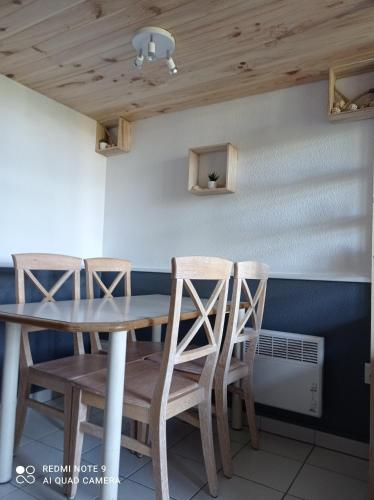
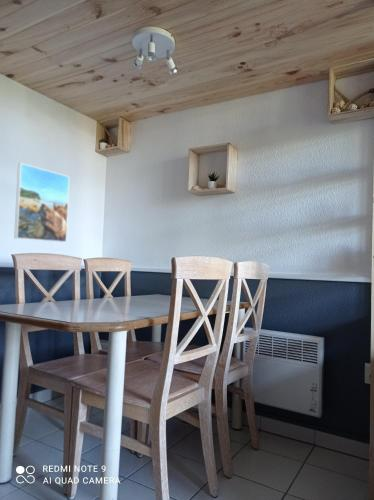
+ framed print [13,162,70,243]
